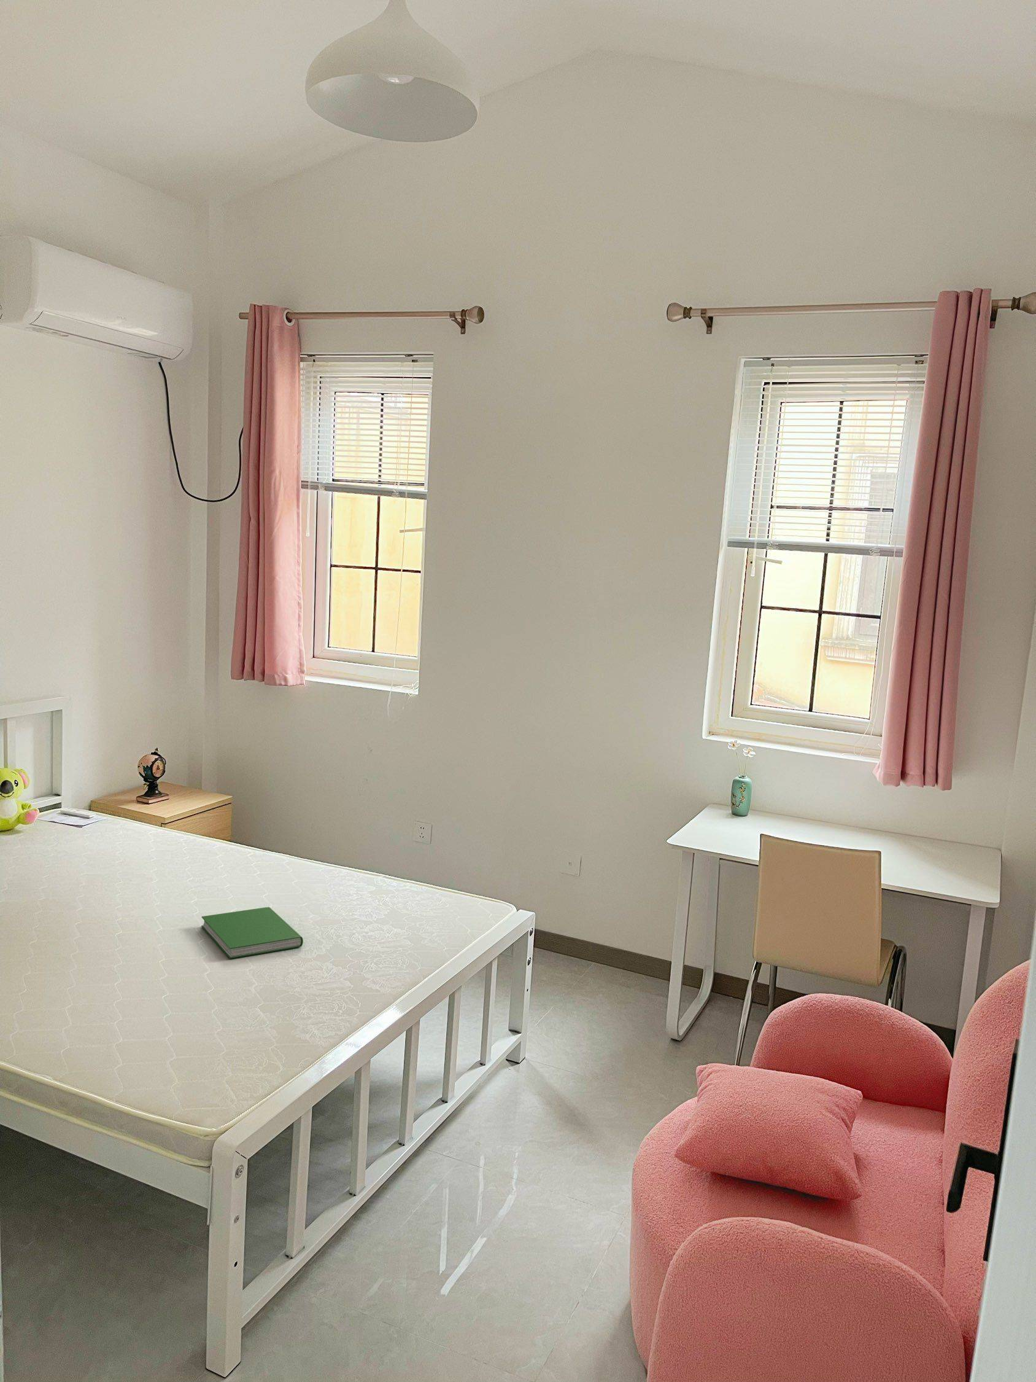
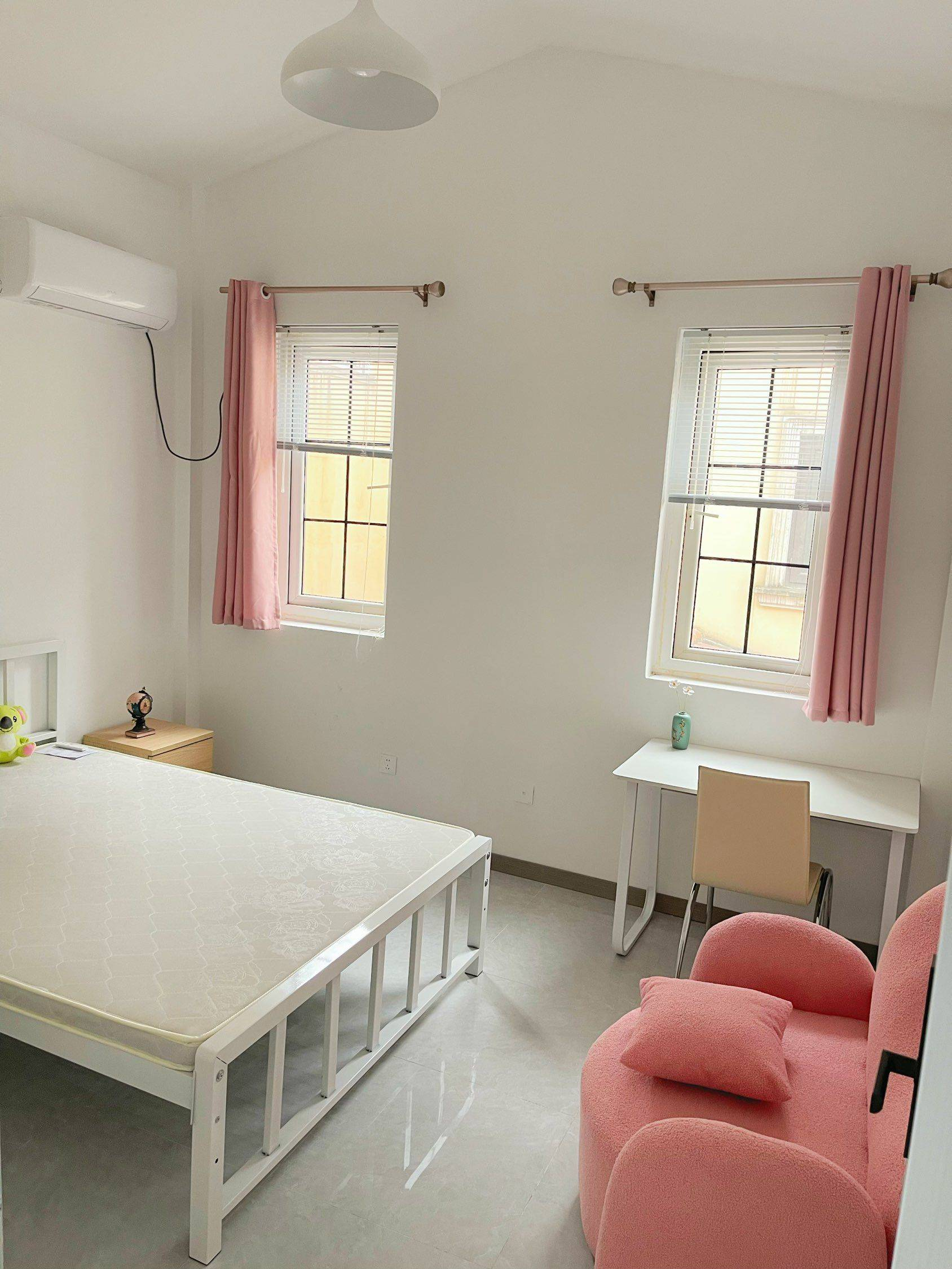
- hardcover book [200,906,304,959]
